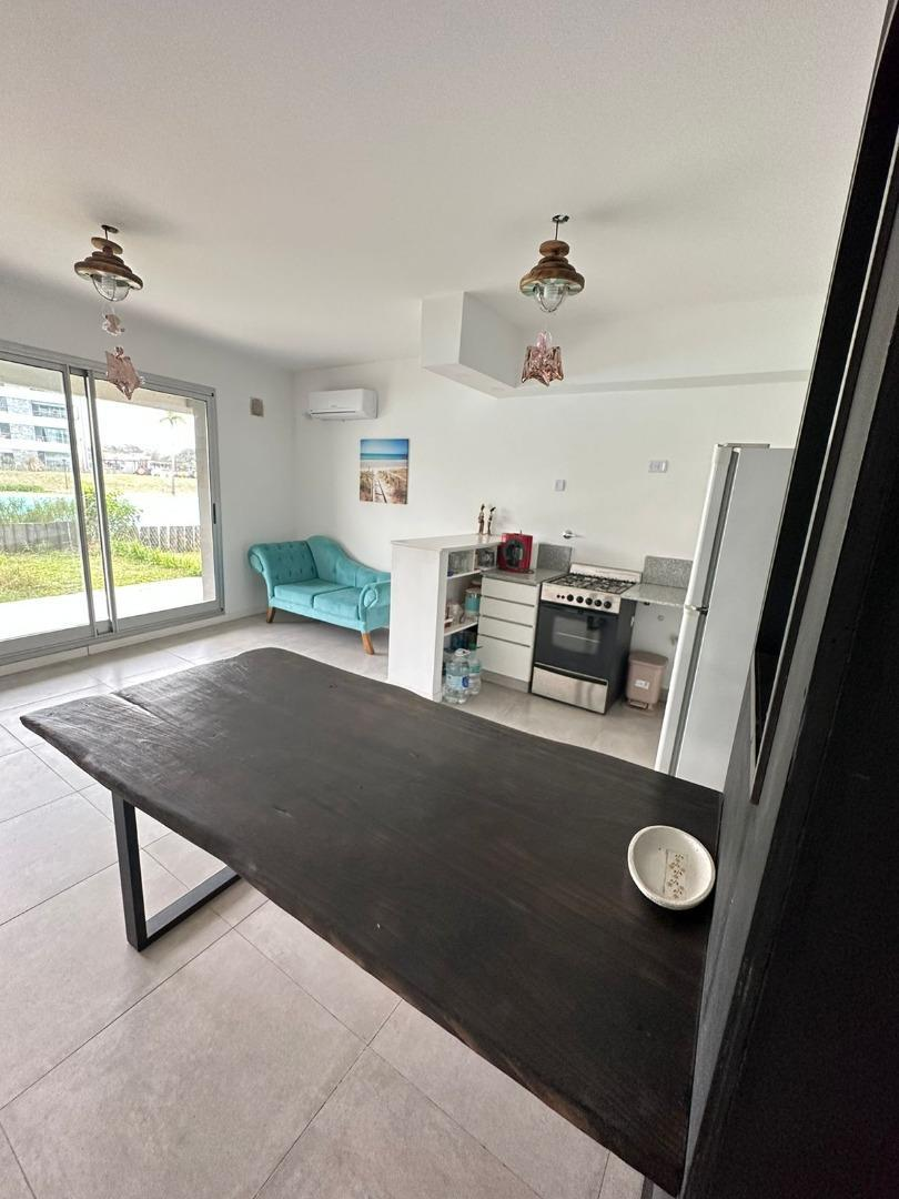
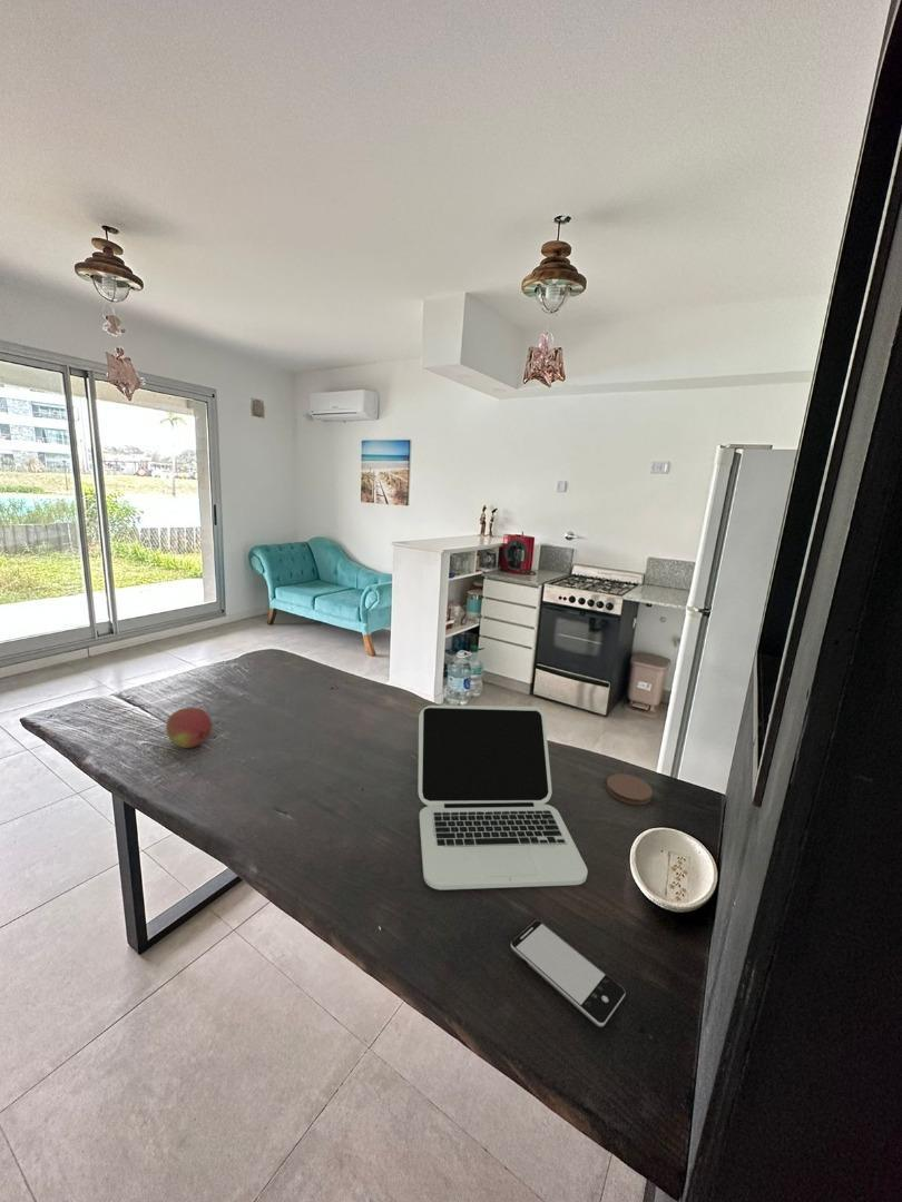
+ coaster [606,772,654,806]
+ smartphone [509,919,627,1028]
+ laptop [416,705,589,890]
+ fruit [165,707,213,749]
